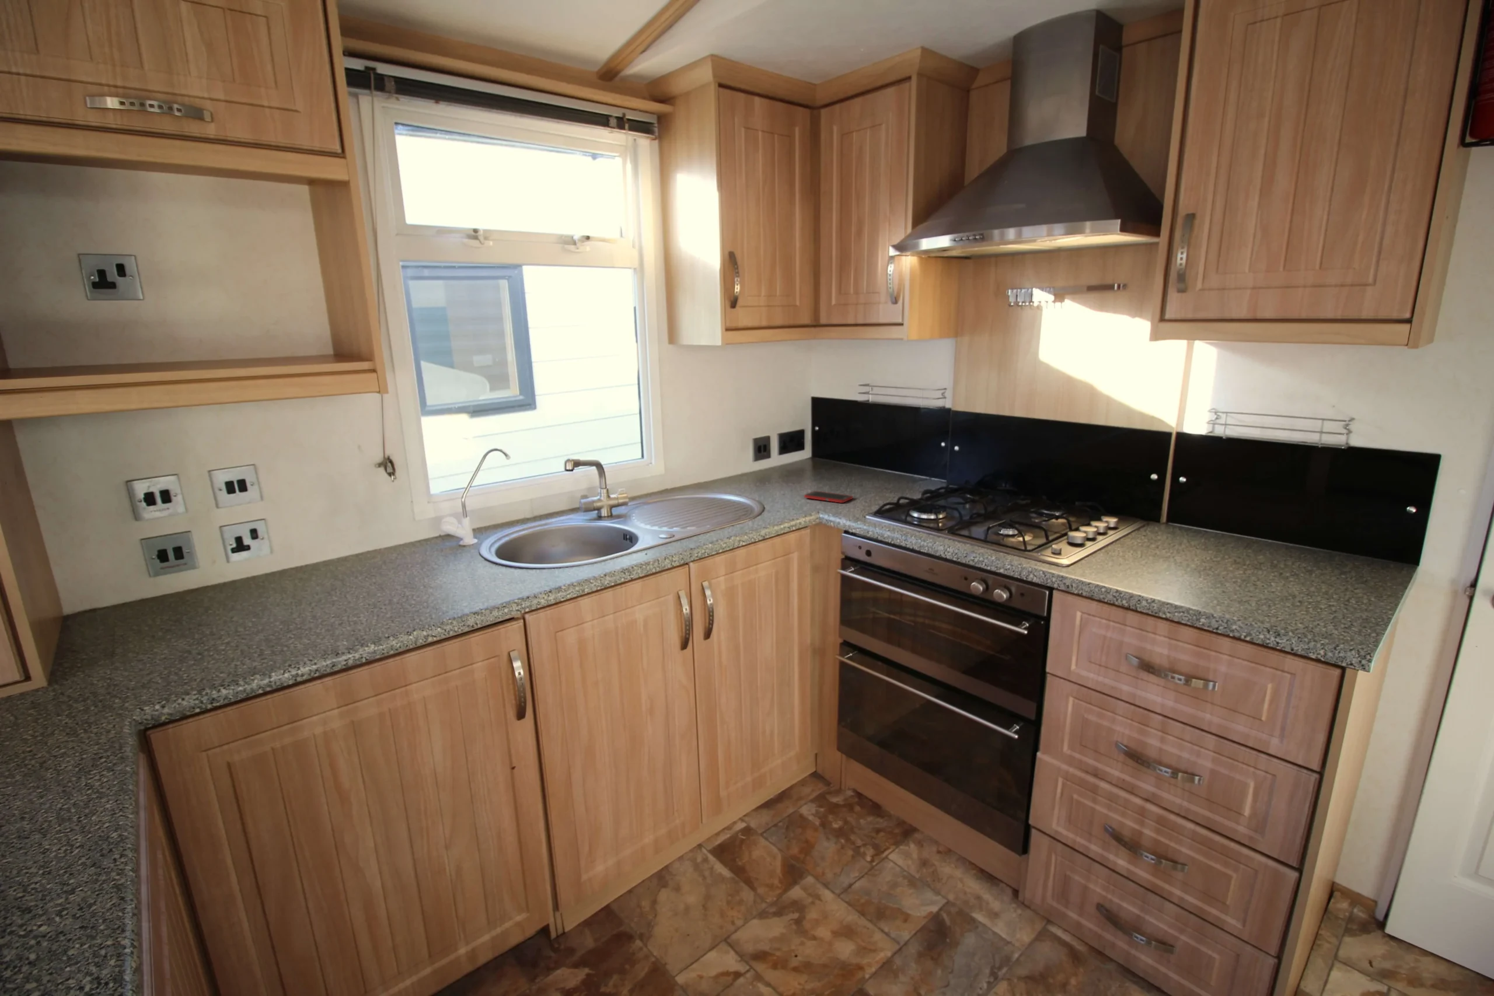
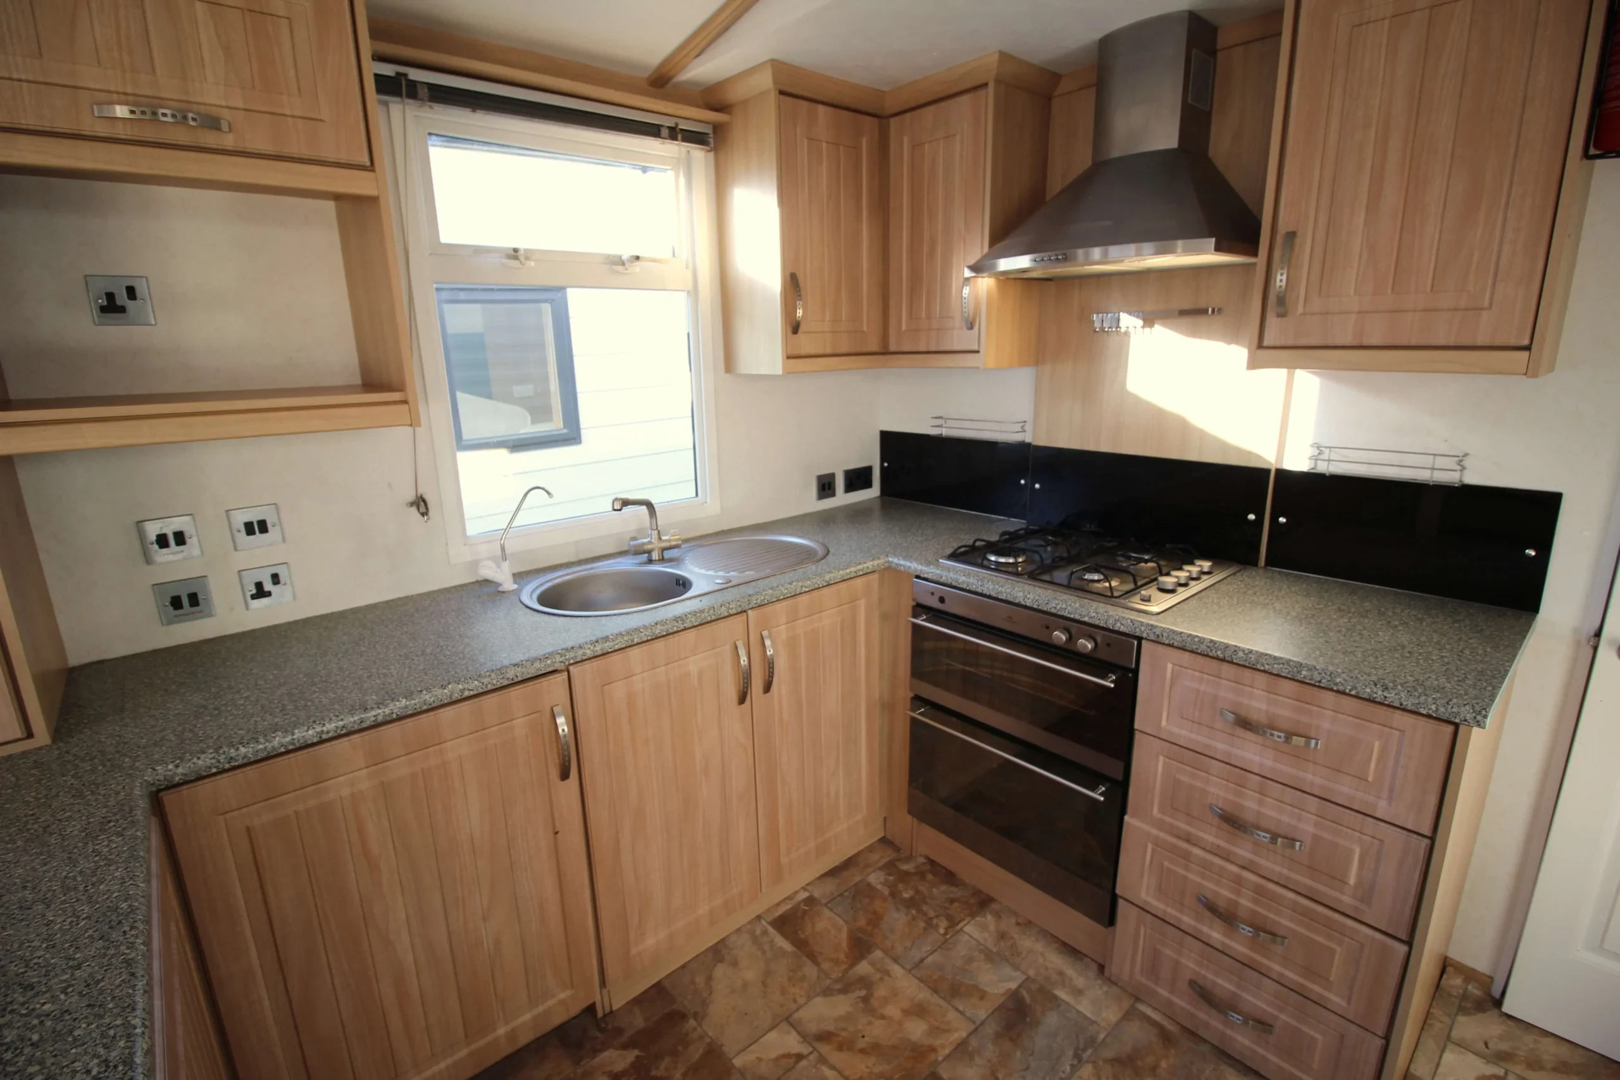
- cell phone [804,490,854,504]
